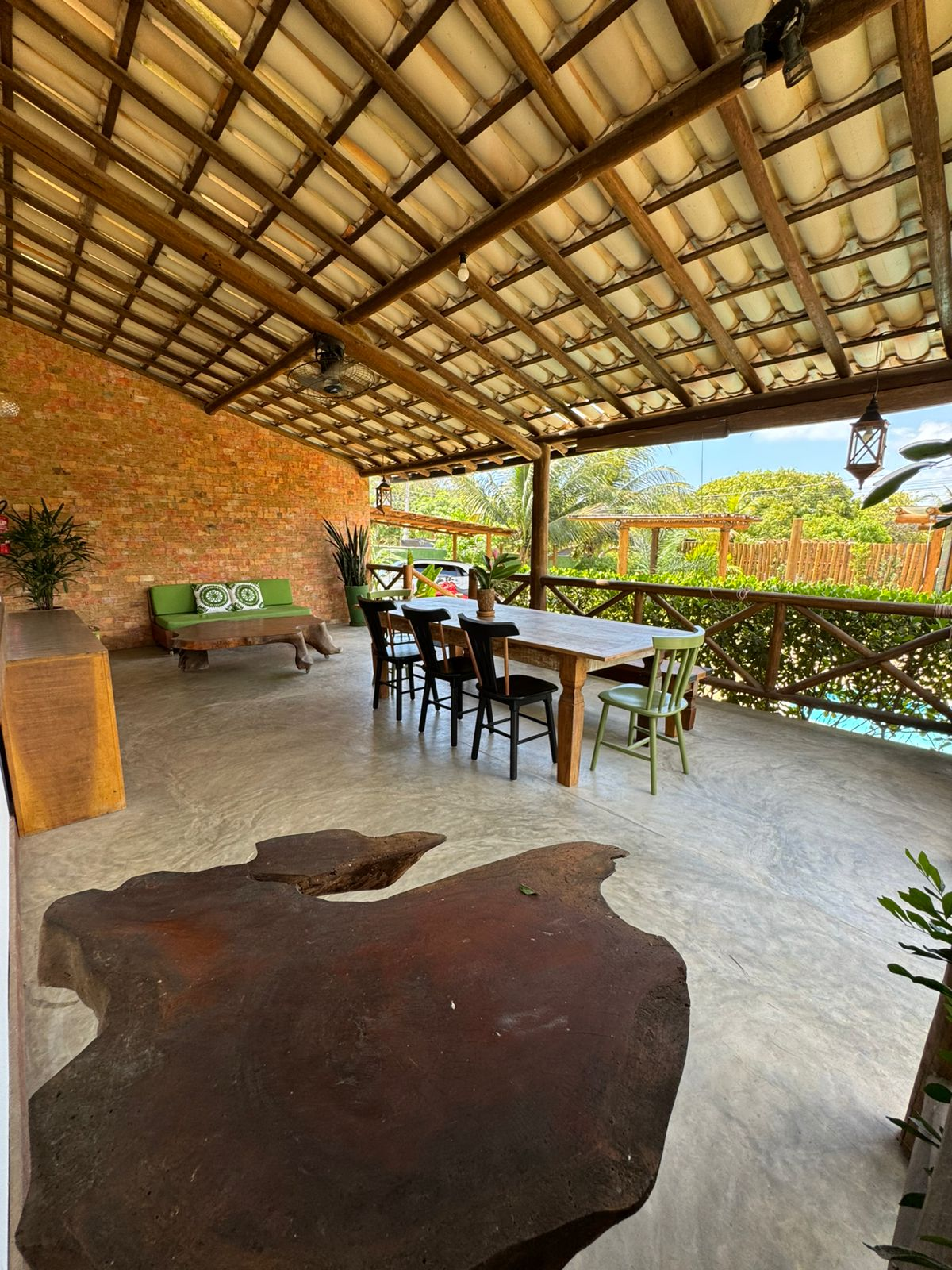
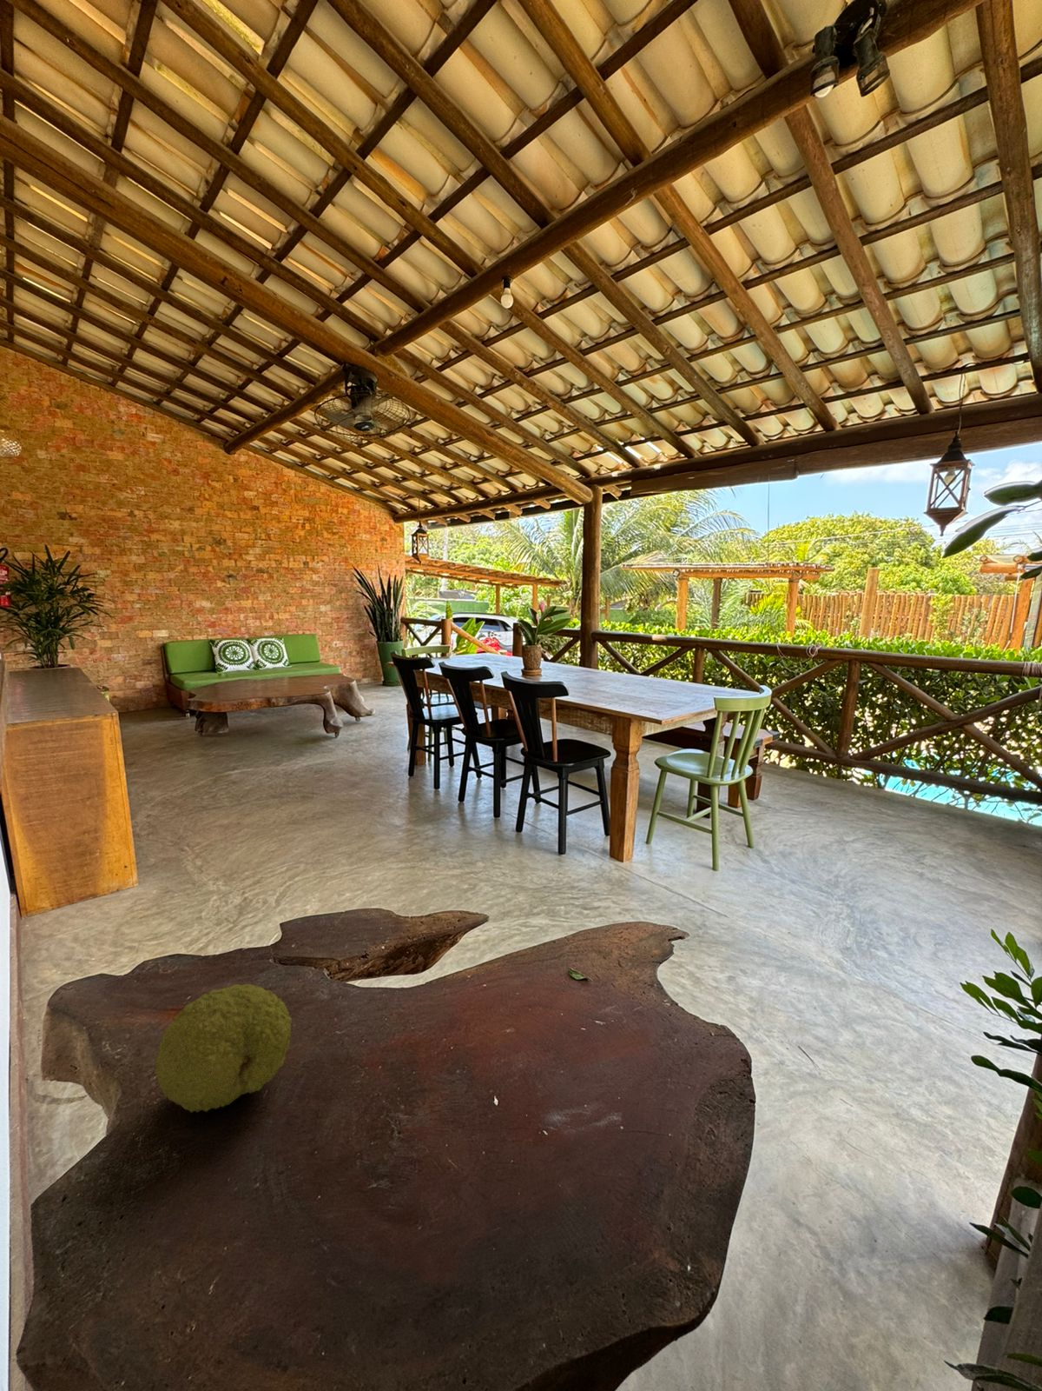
+ fruit [153,984,292,1114]
